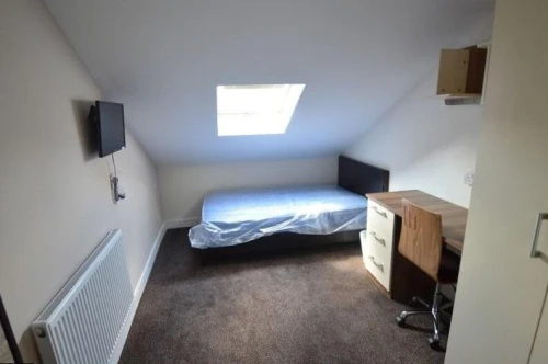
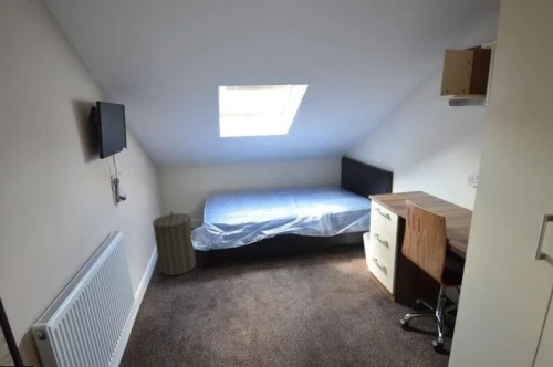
+ laundry hamper [152,210,197,276]
